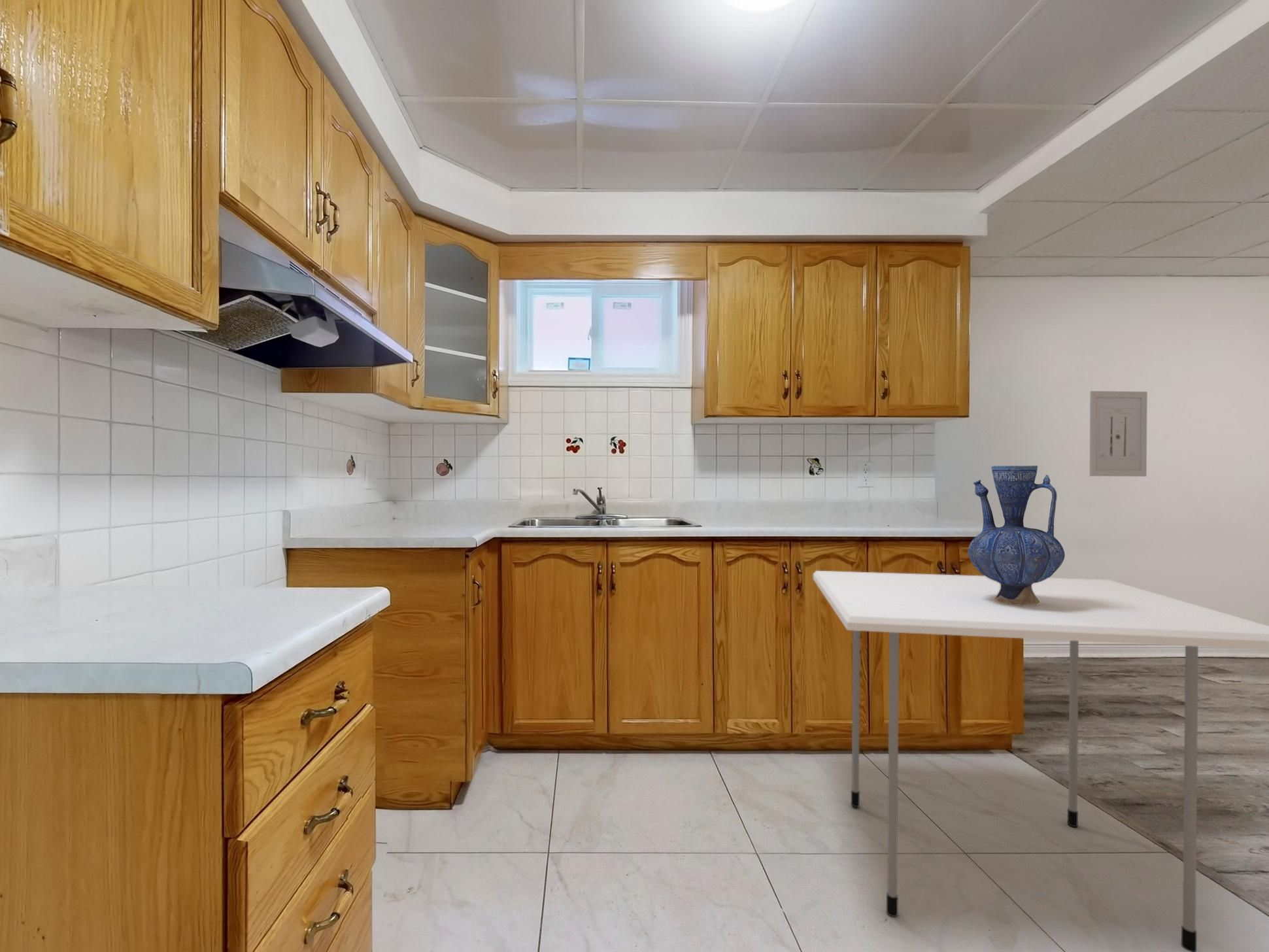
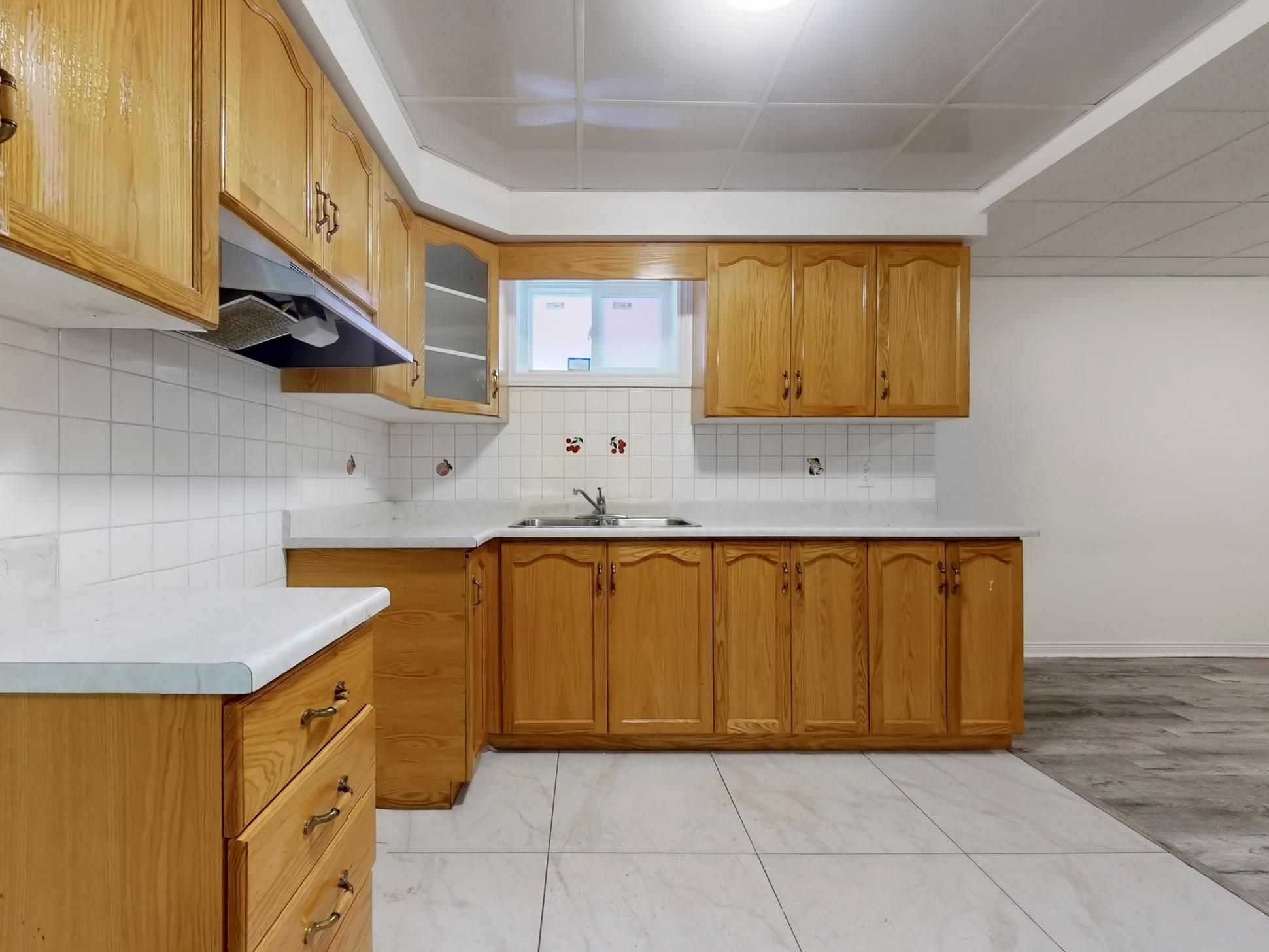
- dining table [813,570,1269,952]
- vase [968,465,1066,605]
- wall art [1089,390,1148,477]
